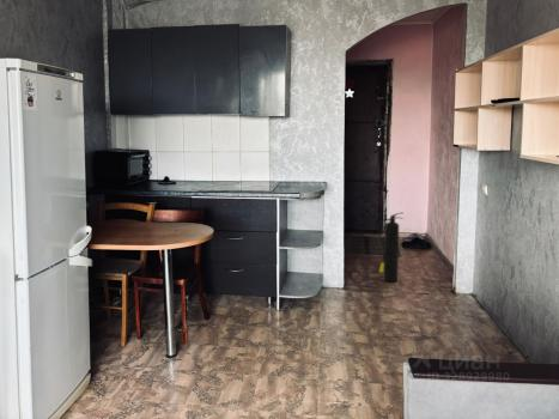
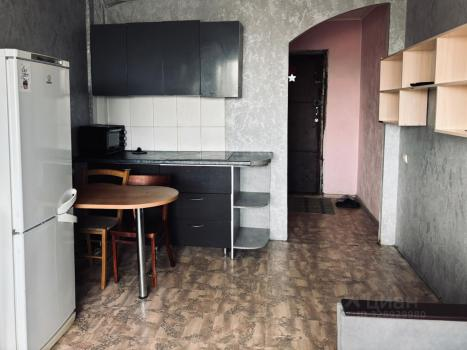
- fire extinguisher [377,212,406,283]
